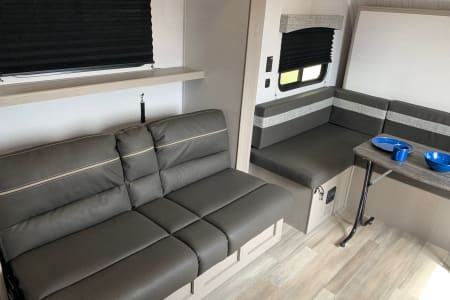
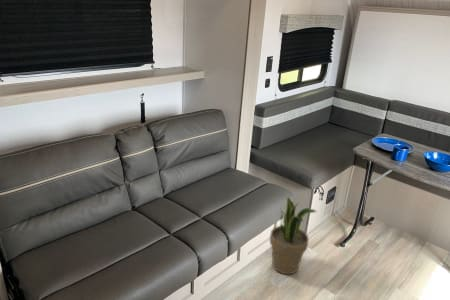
+ potted plant [269,197,318,275]
